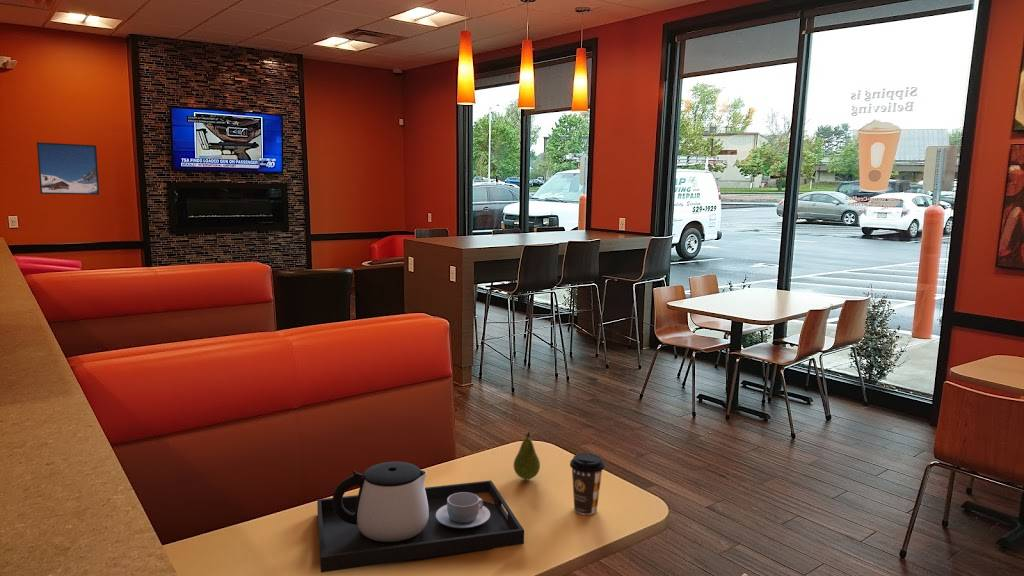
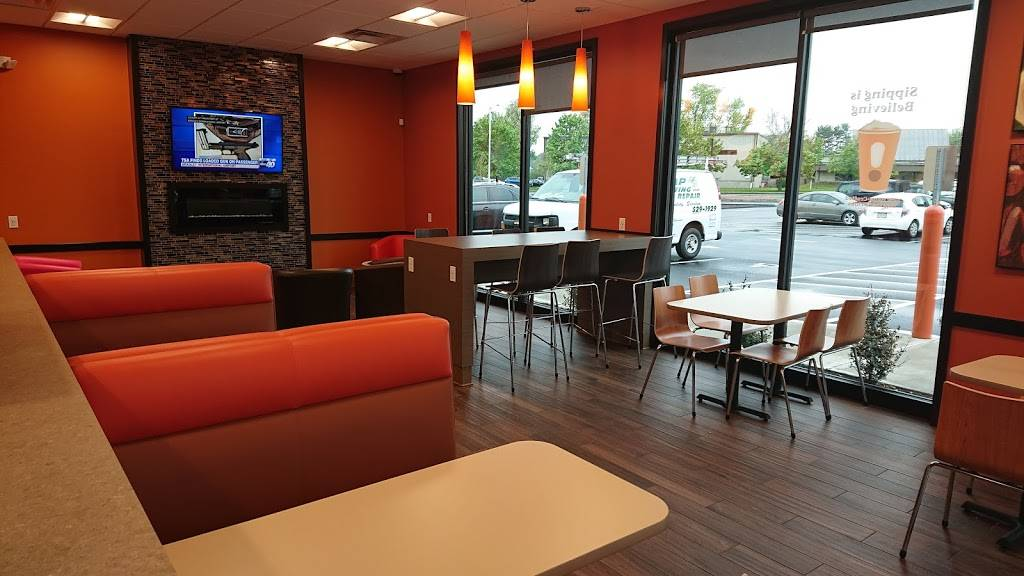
- coffee cup [569,452,606,516]
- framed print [36,141,100,196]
- fruit [513,431,541,480]
- teapot [316,461,525,573]
